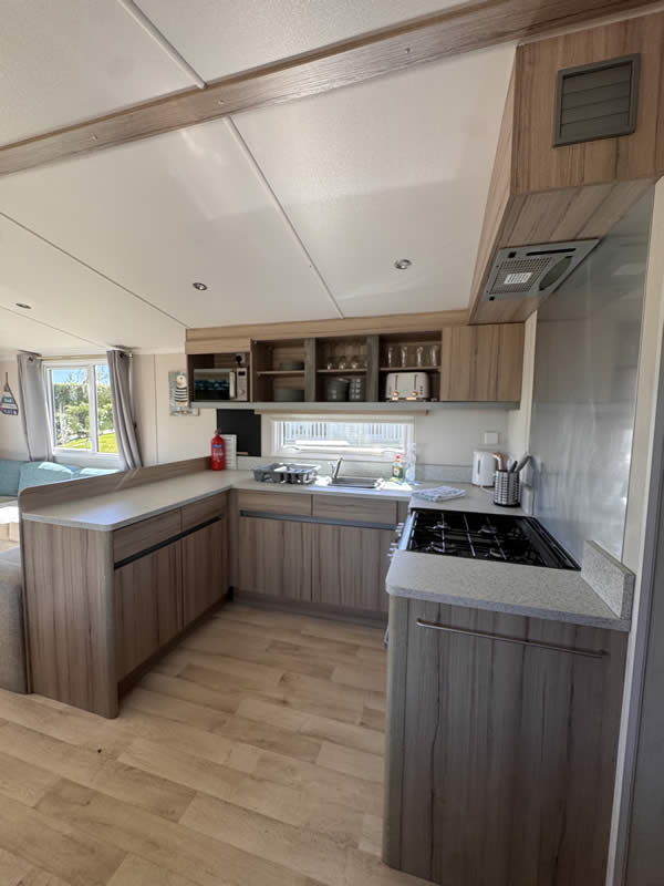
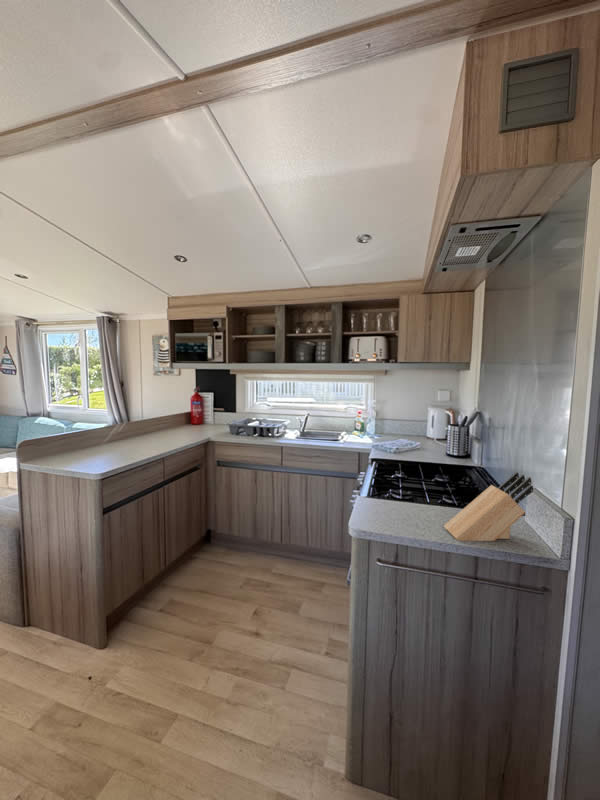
+ knife block [443,471,534,542]
